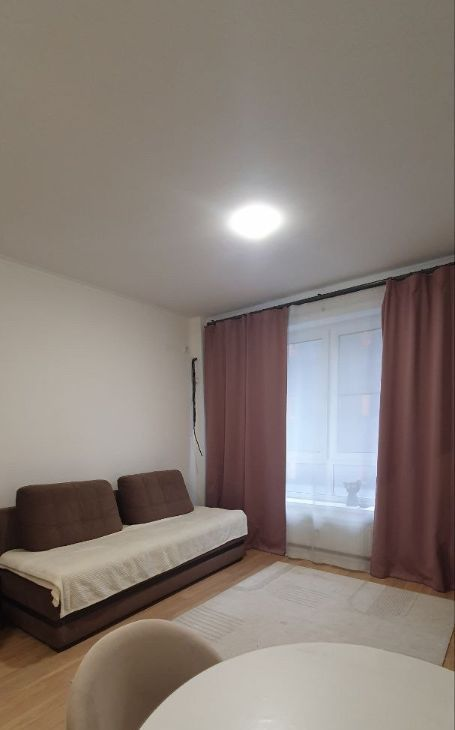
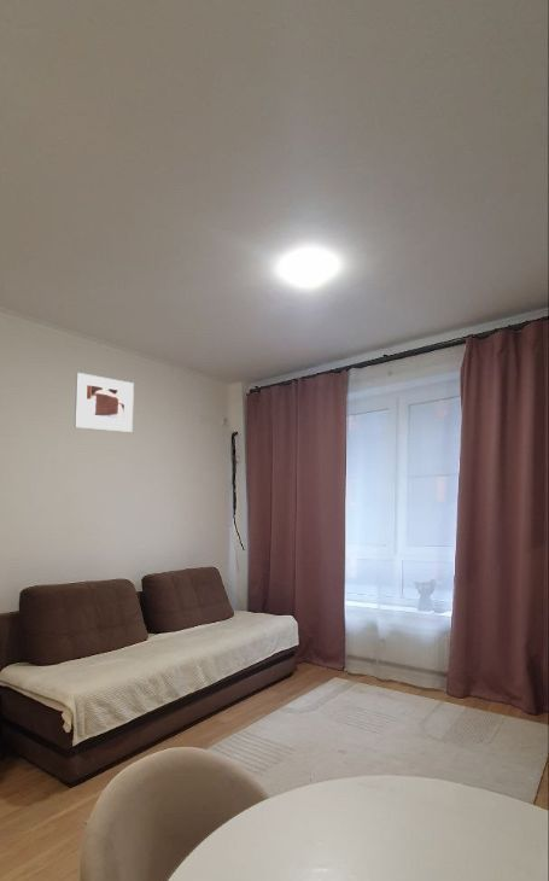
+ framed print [74,372,135,433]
